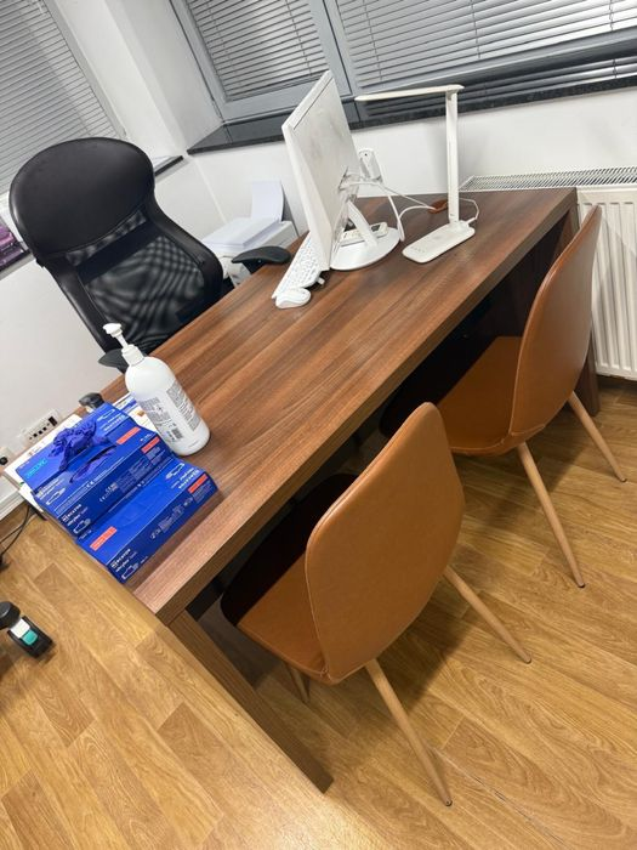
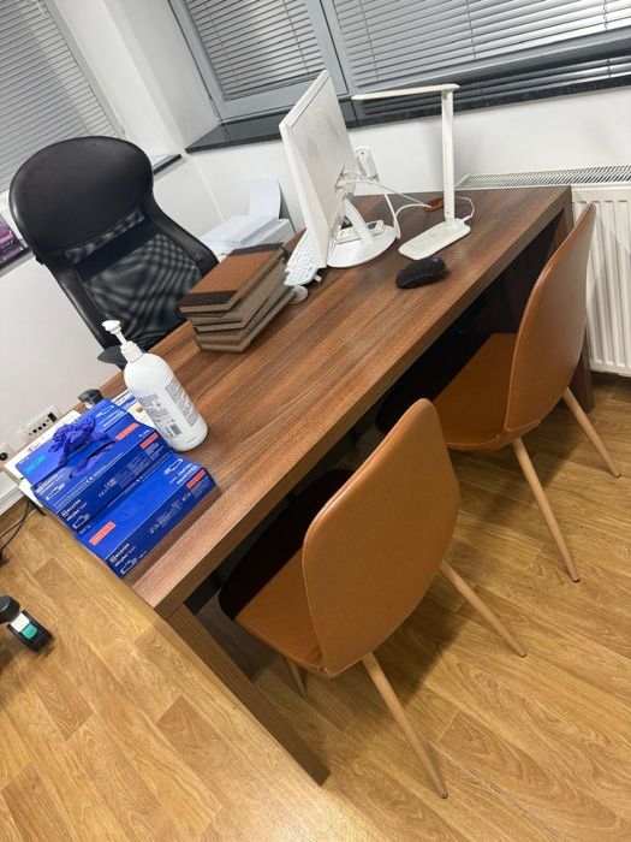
+ book stack [173,241,299,354]
+ computer mouse [394,255,447,289]
